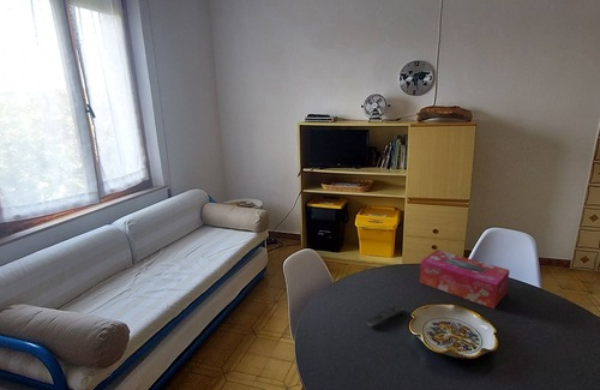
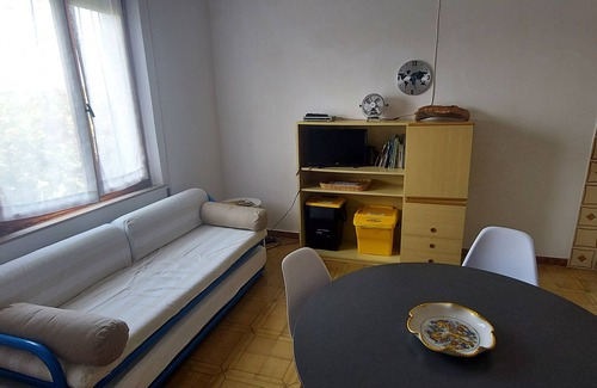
- tissue box [419,248,511,310]
- remote control [366,304,407,328]
